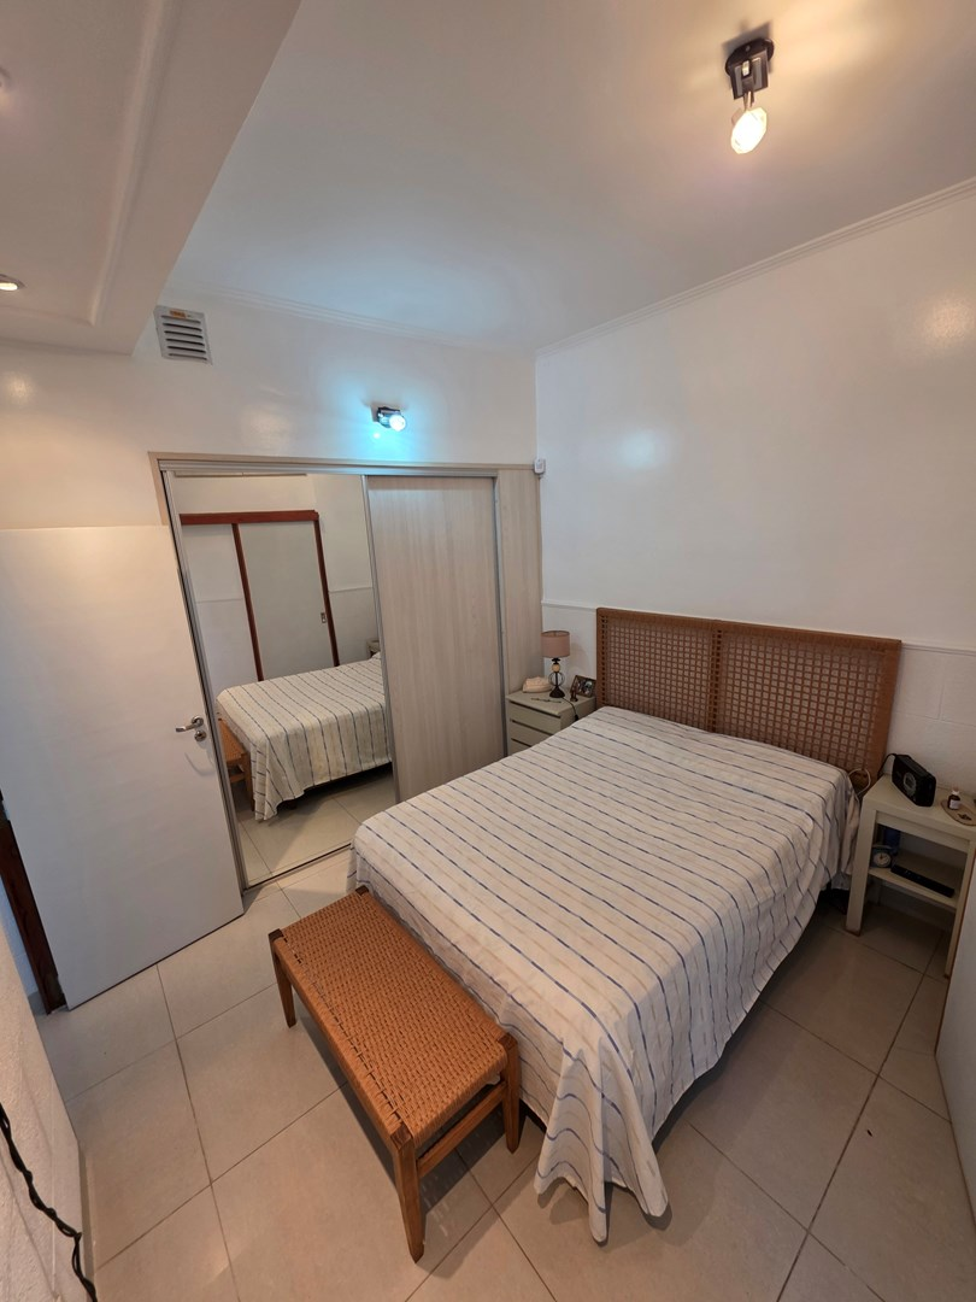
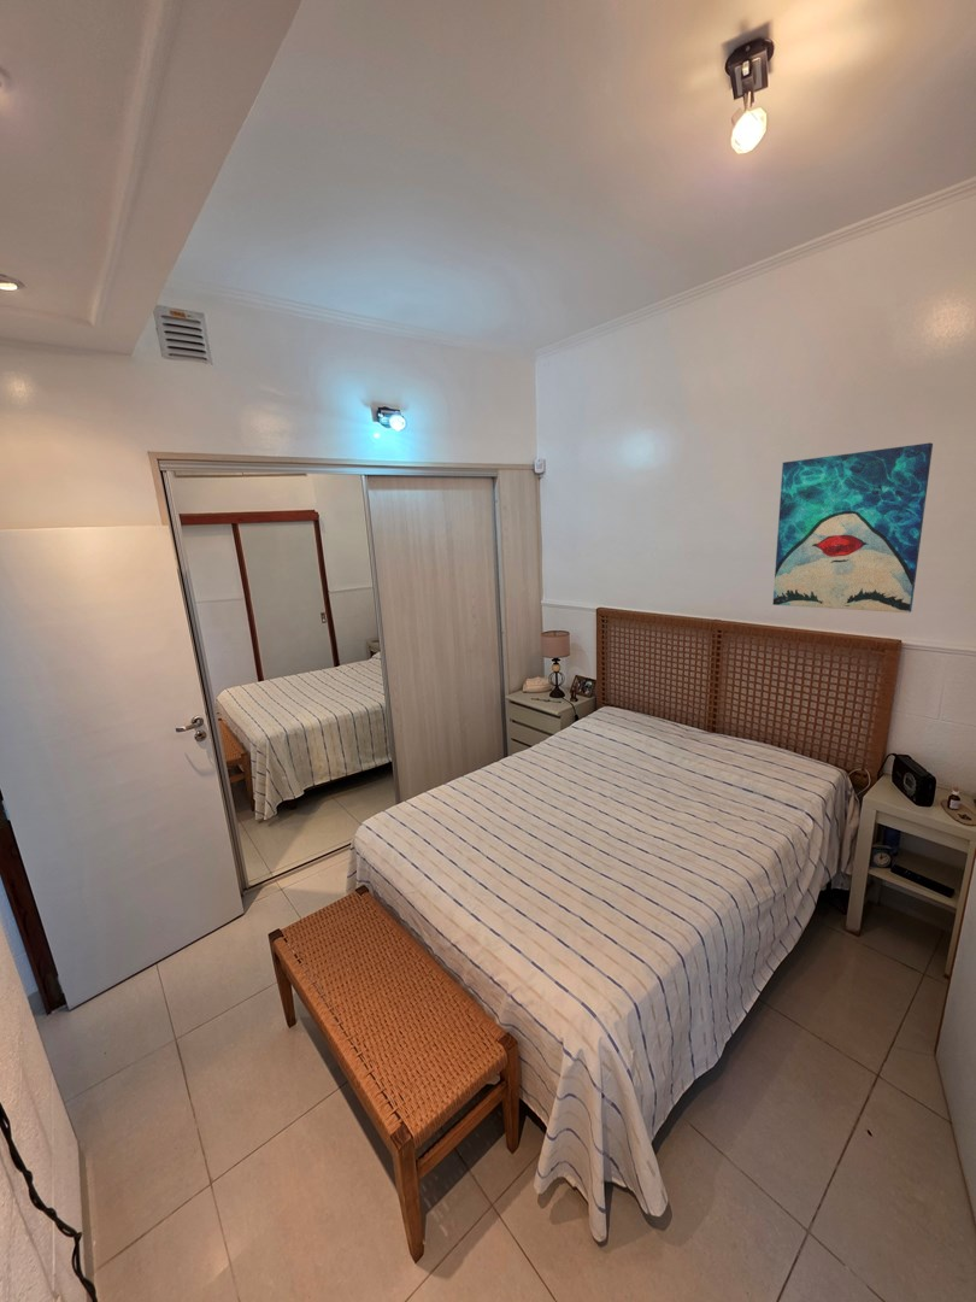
+ wall art [772,441,934,614]
